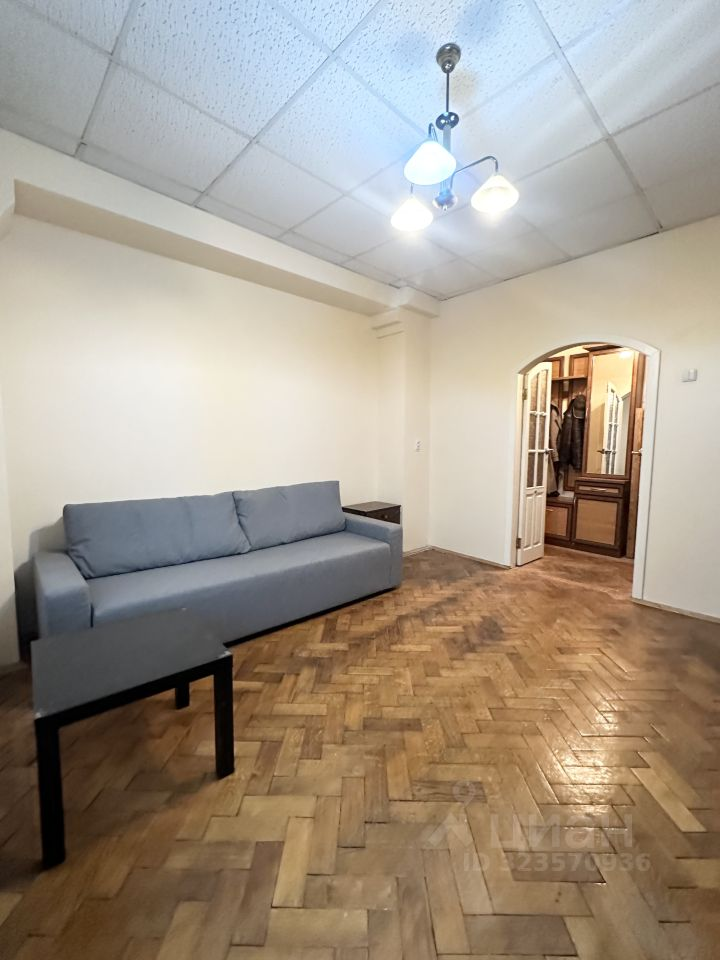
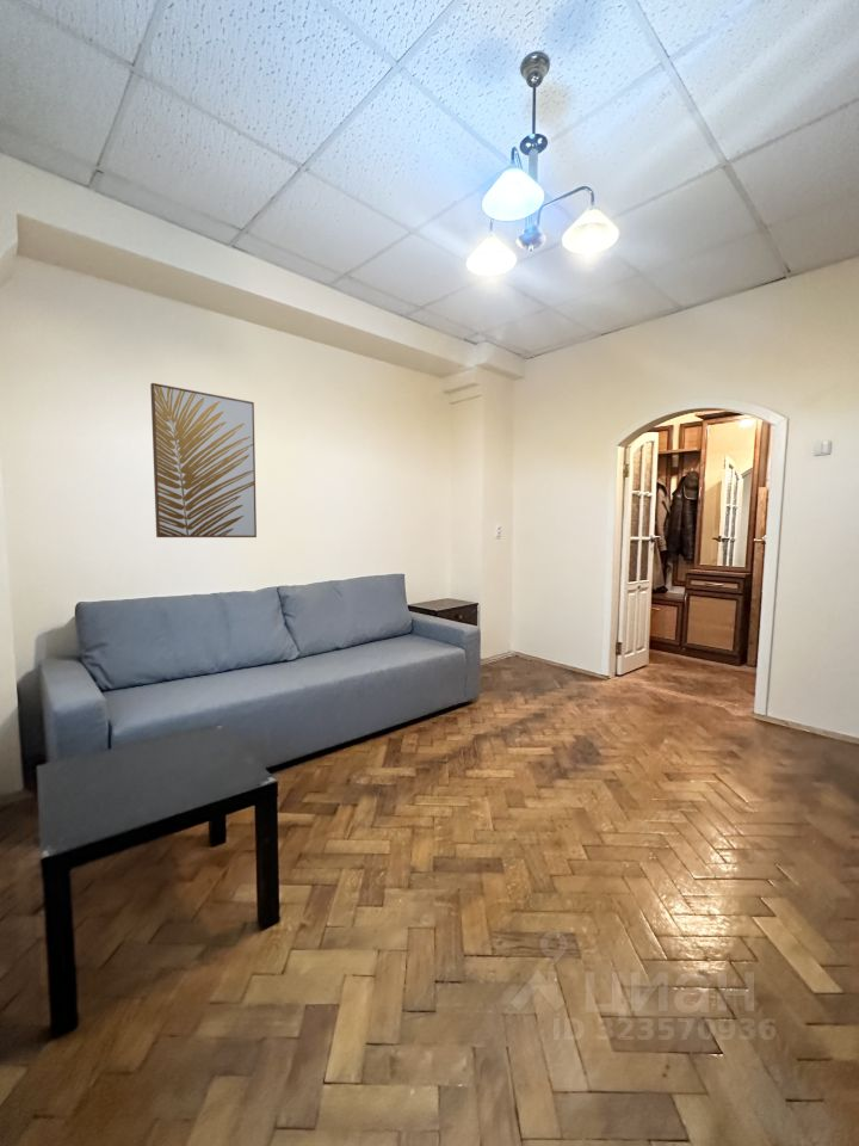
+ wall art [149,382,258,538]
